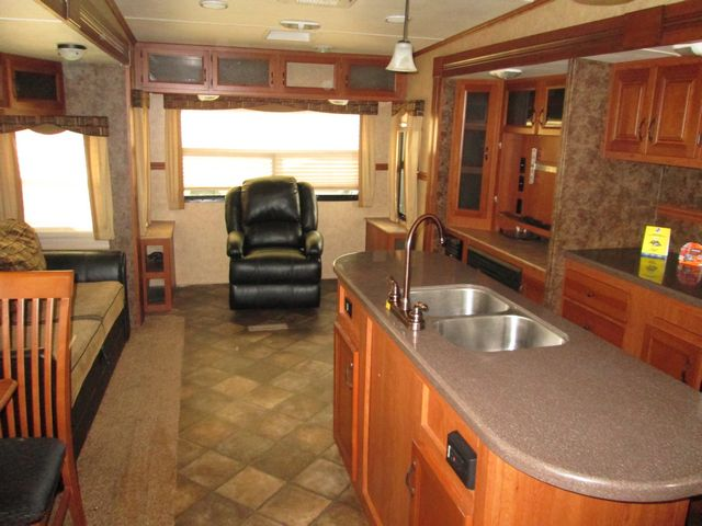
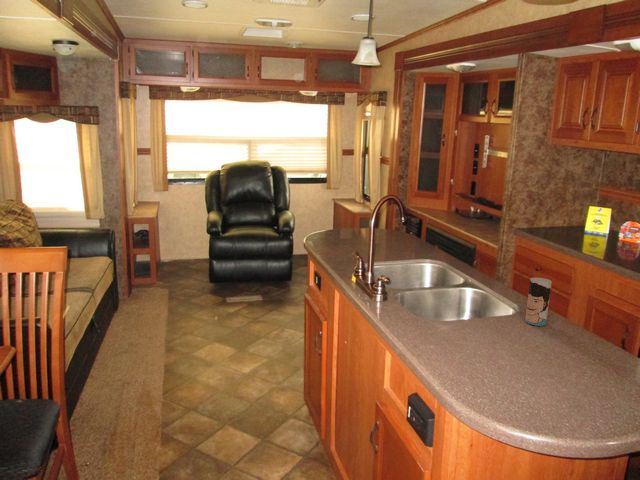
+ cup [524,277,553,327]
